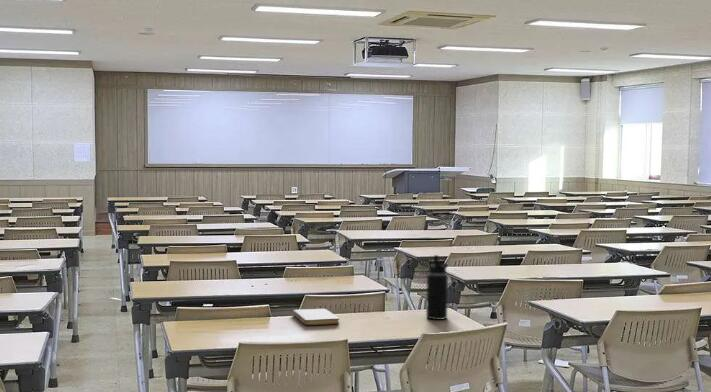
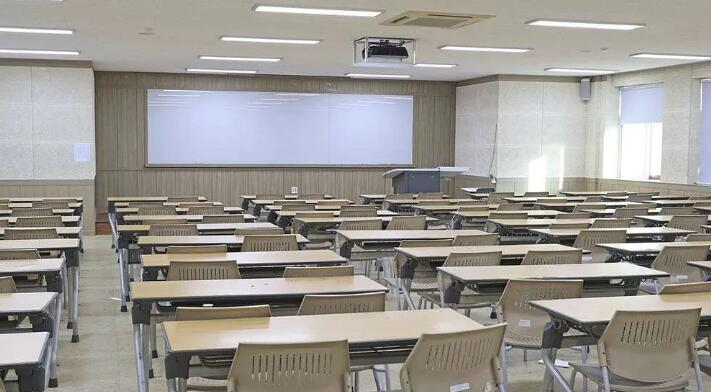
- water bottle [425,254,449,321]
- notebook [291,308,341,326]
